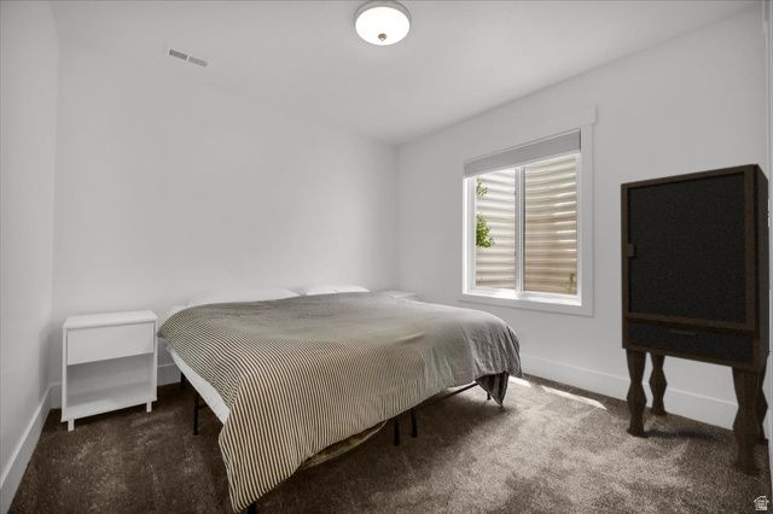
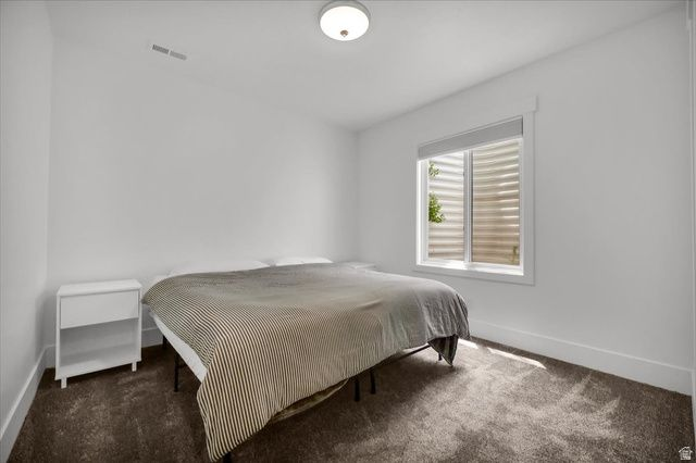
- cabinet [620,163,772,478]
